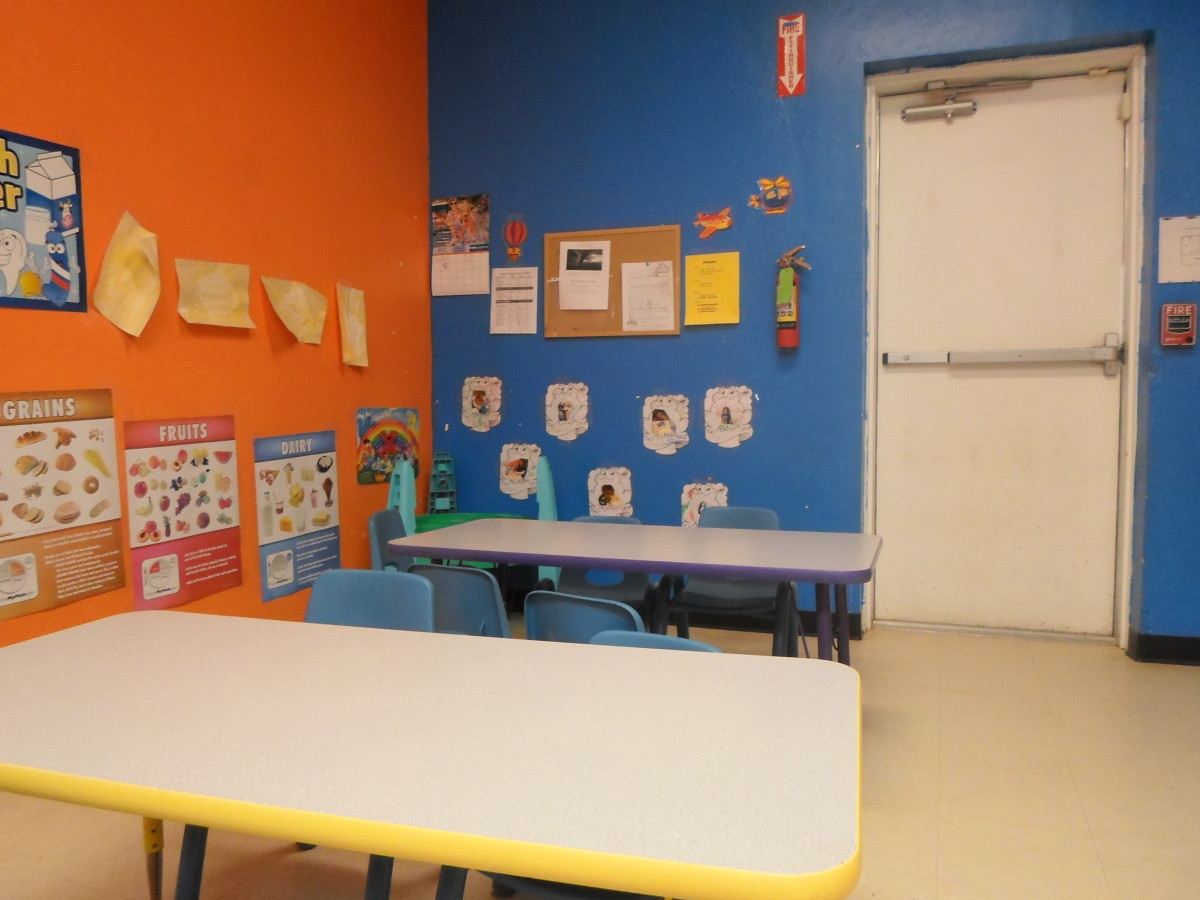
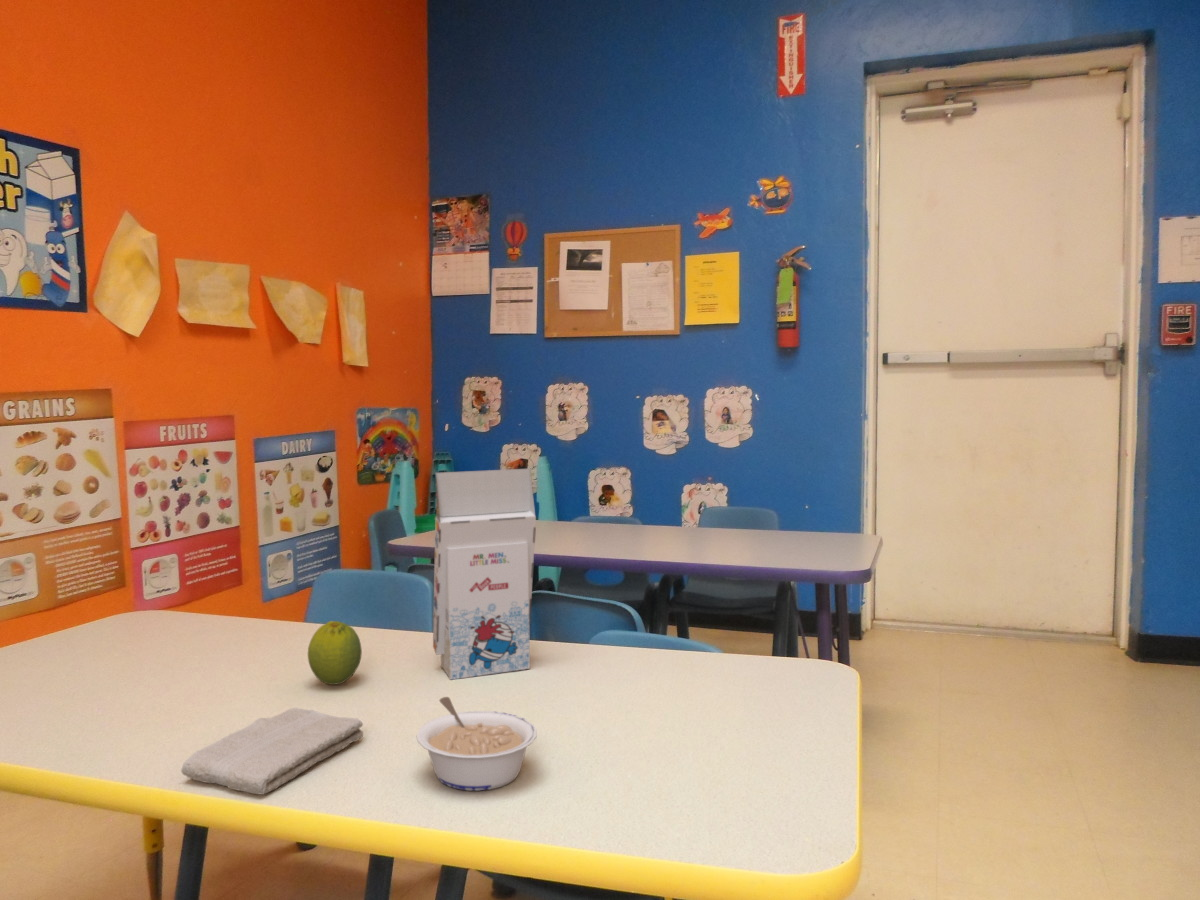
+ legume [416,696,538,792]
+ gift box [432,468,537,681]
+ washcloth [180,707,364,796]
+ fruit [307,620,363,686]
